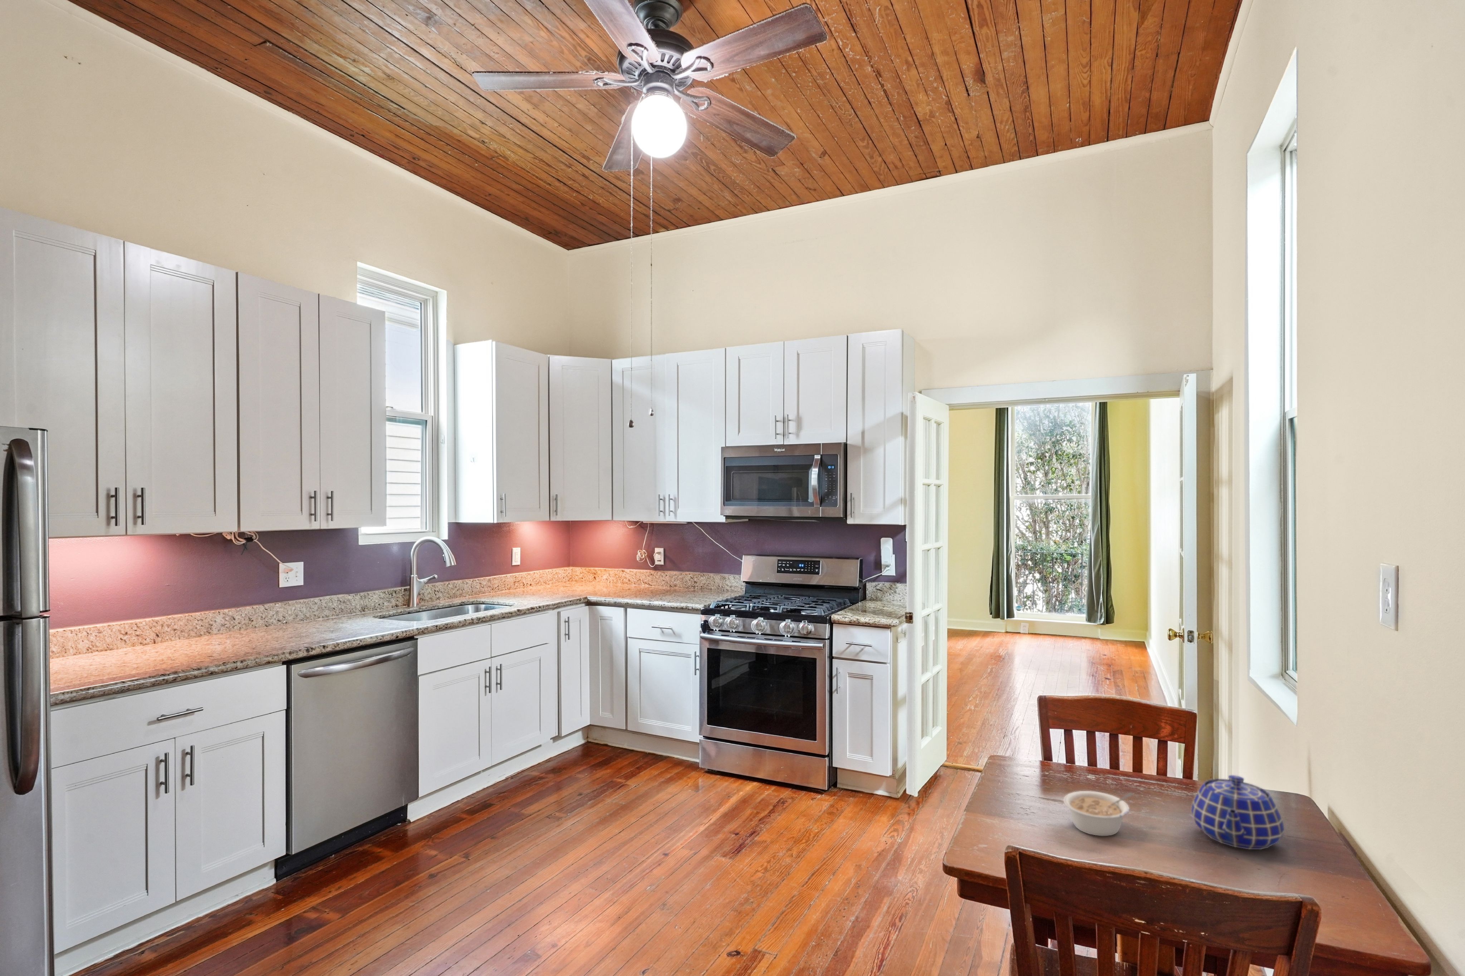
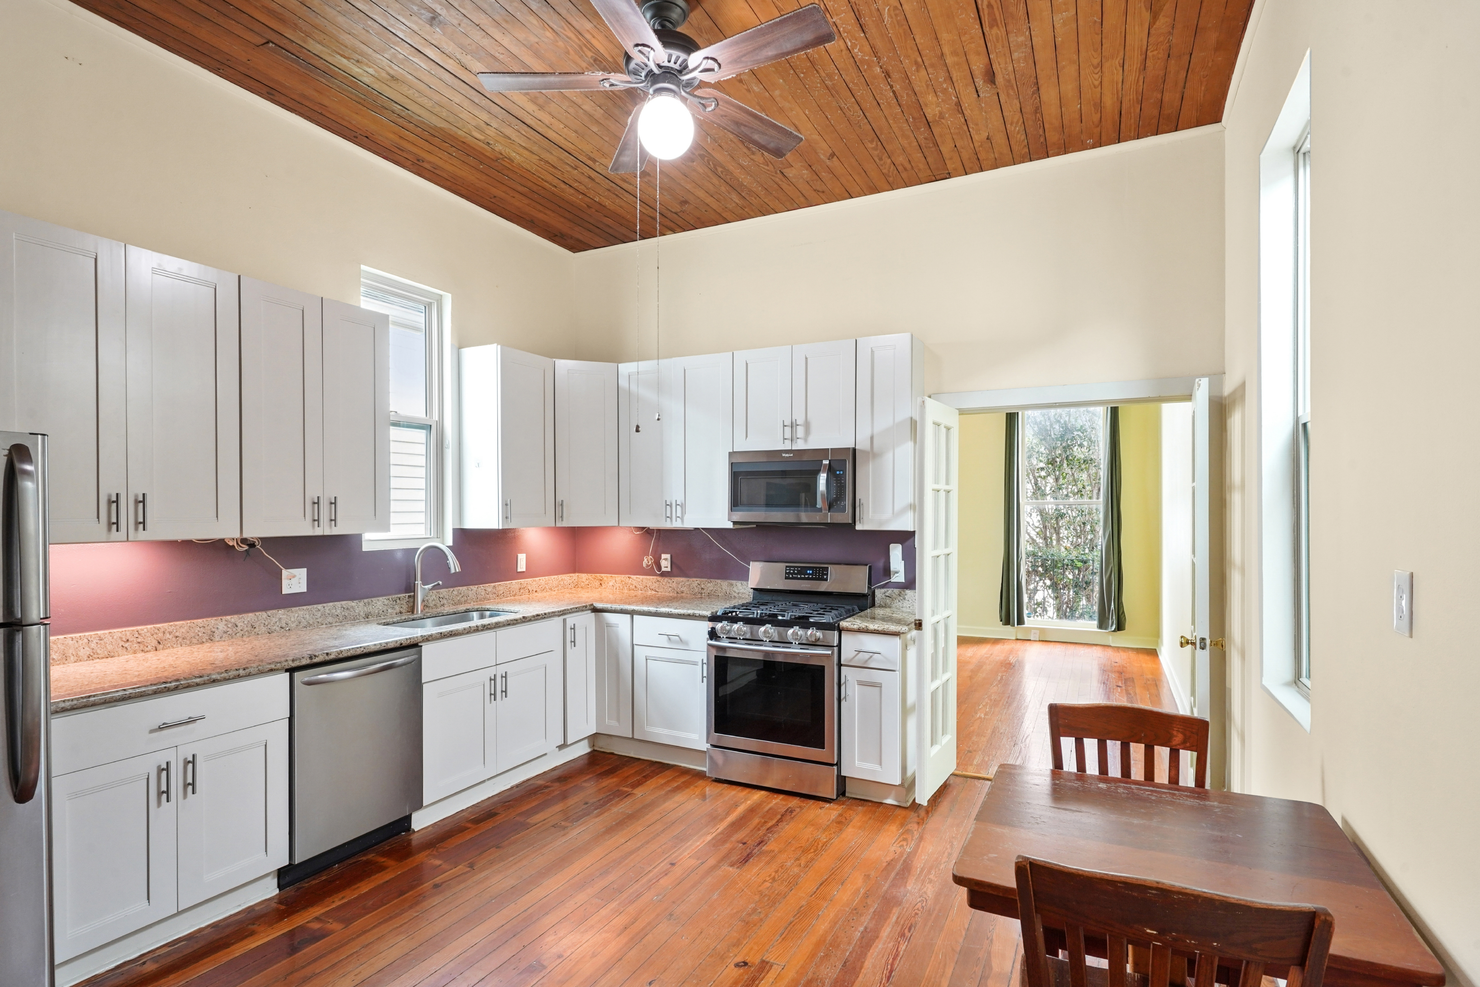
- legume [1063,791,1134,837]
- teapot [1190,774,1285,850]
